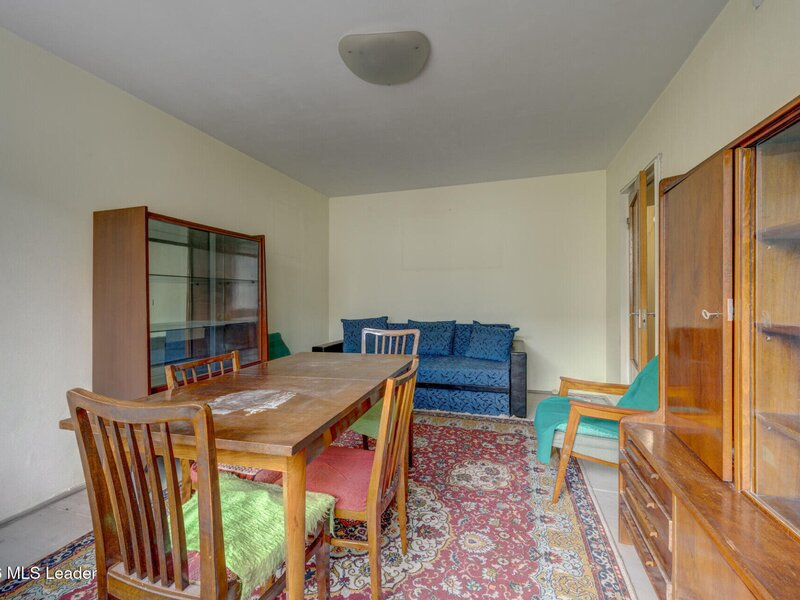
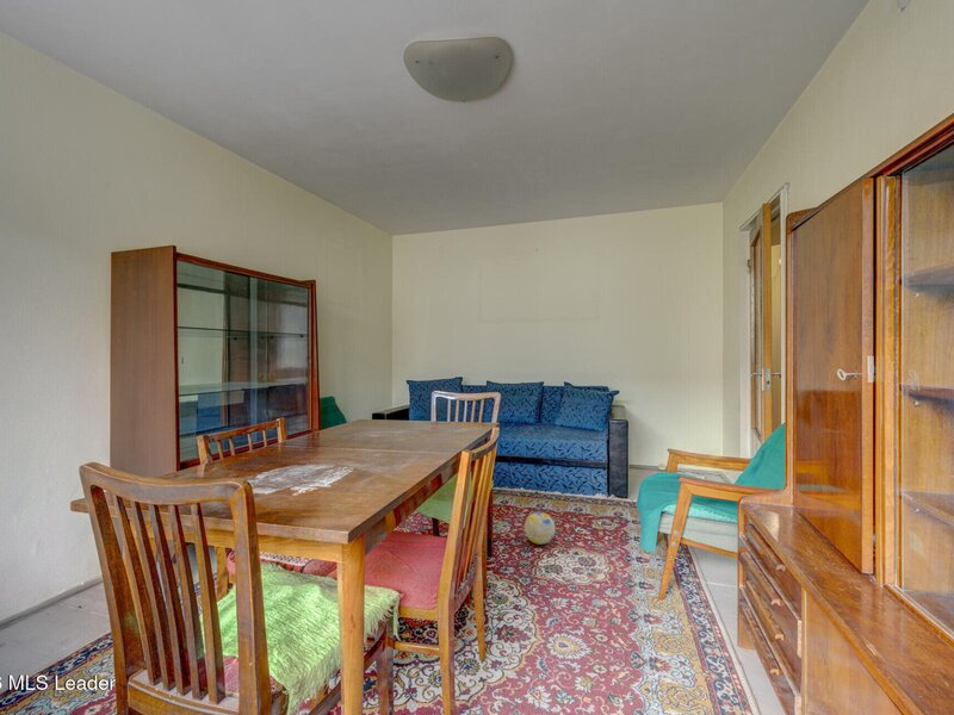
+ ball [524,510,556,546]
